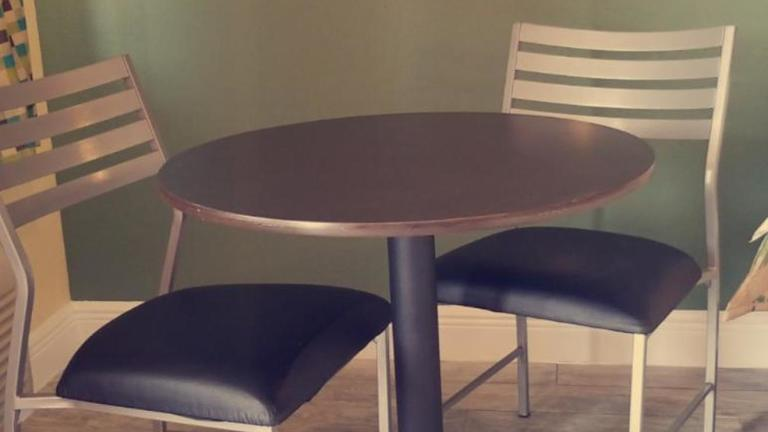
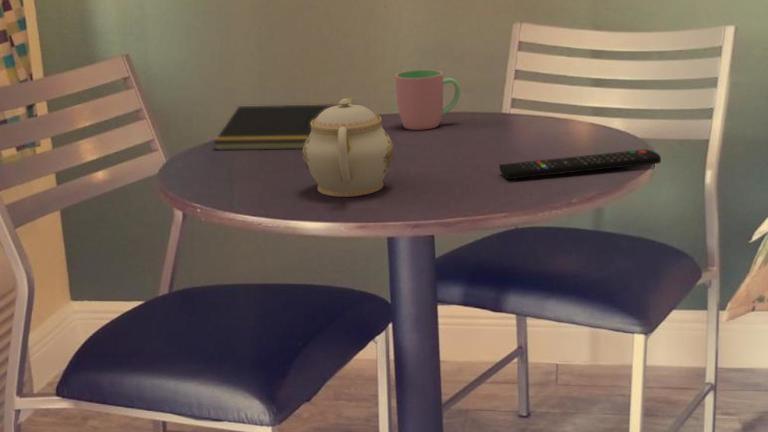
+ teapot [301,97,395,198]
+ notepad [212,103,358,151]
+ cup [394,69,461,131]
+ remote control [498,148,662,180]
